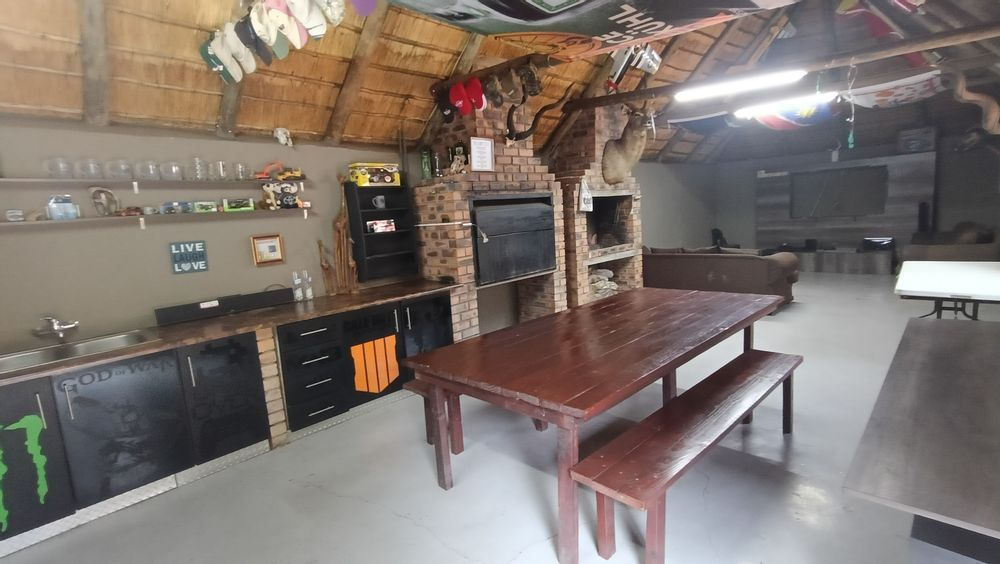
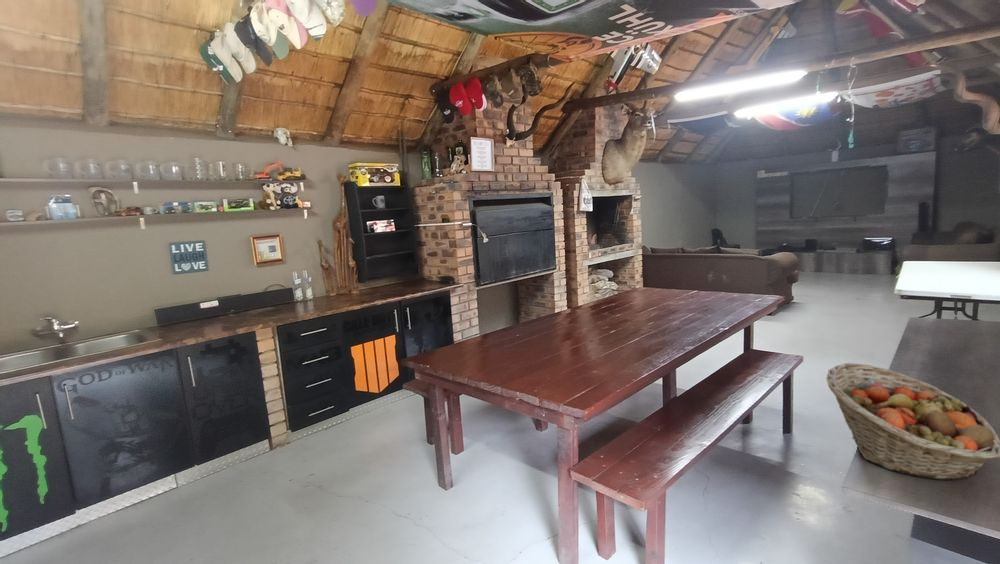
+ fruit basket [826,362,1000,481]
